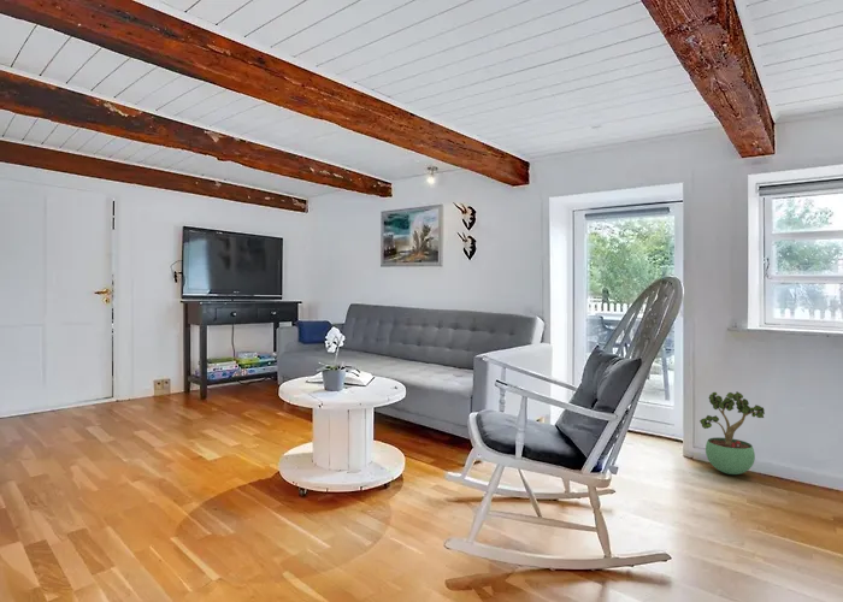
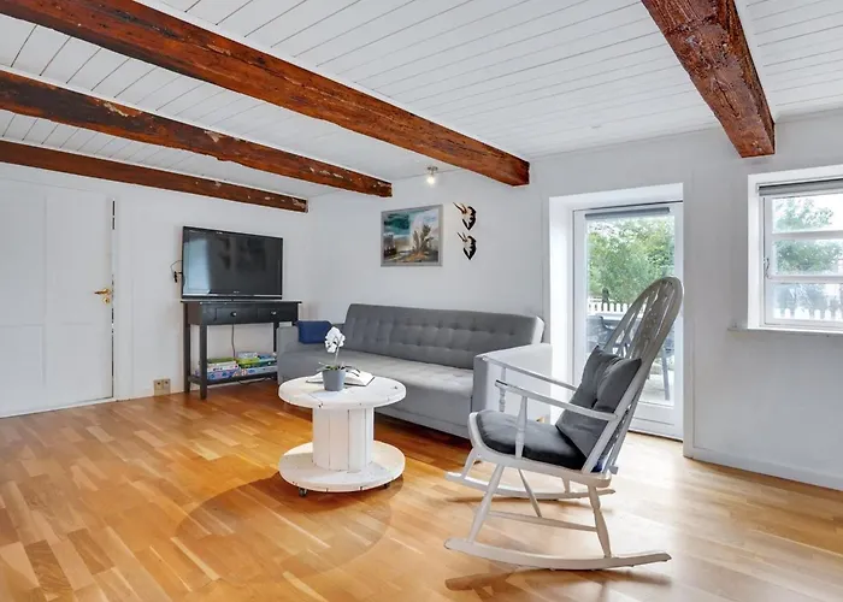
- potted plant [698,390,766,476]
